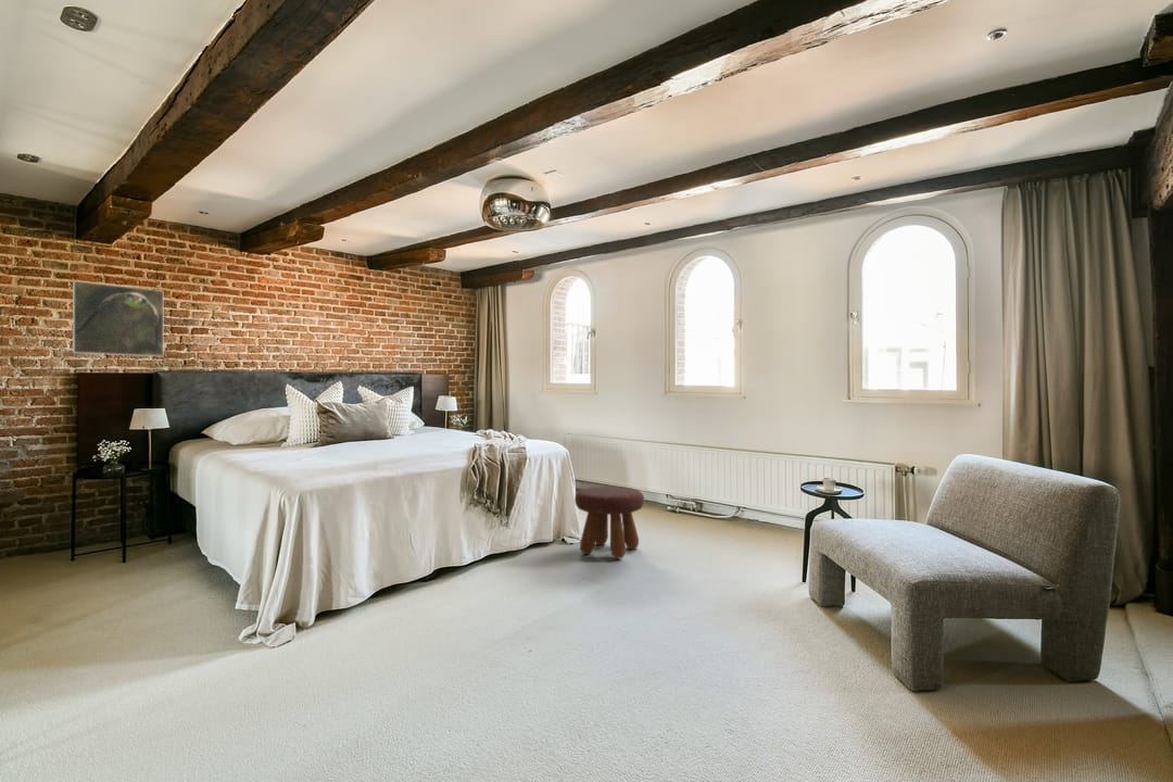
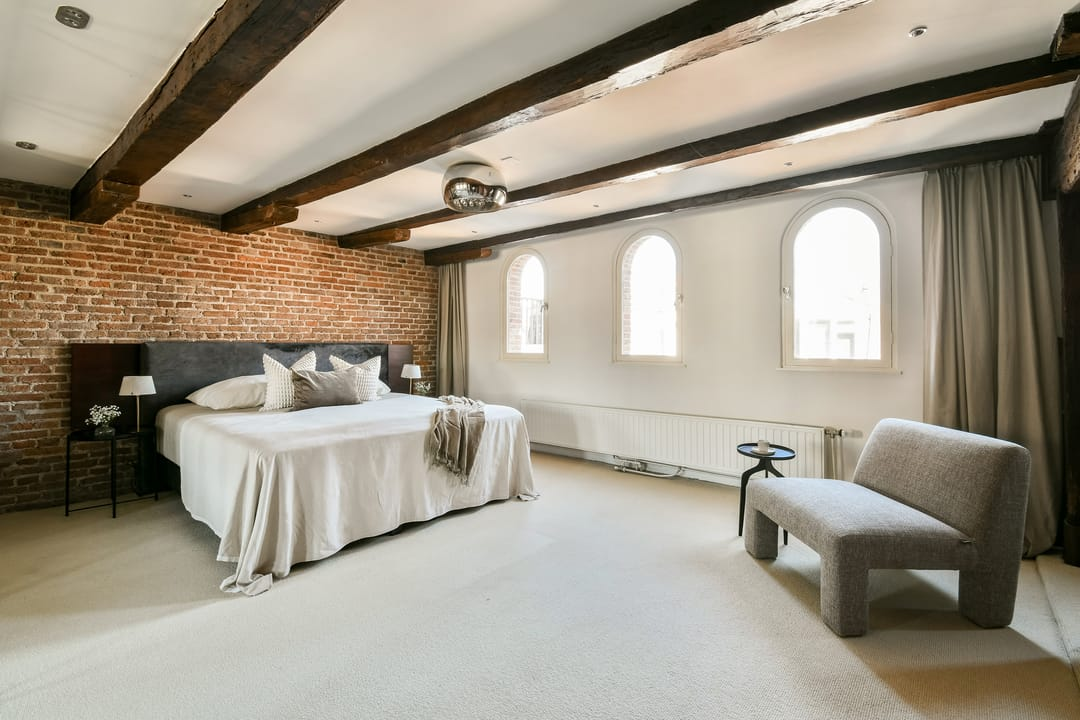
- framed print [72,279,164,357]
- footstool [573,485,645,559]
